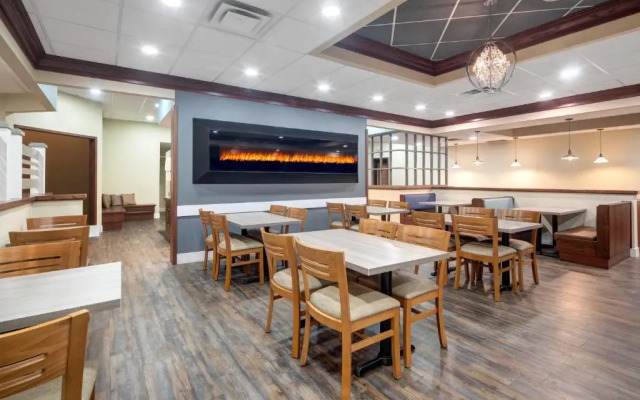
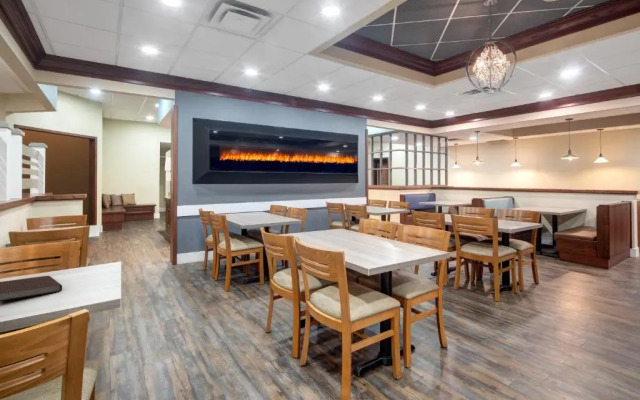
+ notebook [0,275,63,302]
